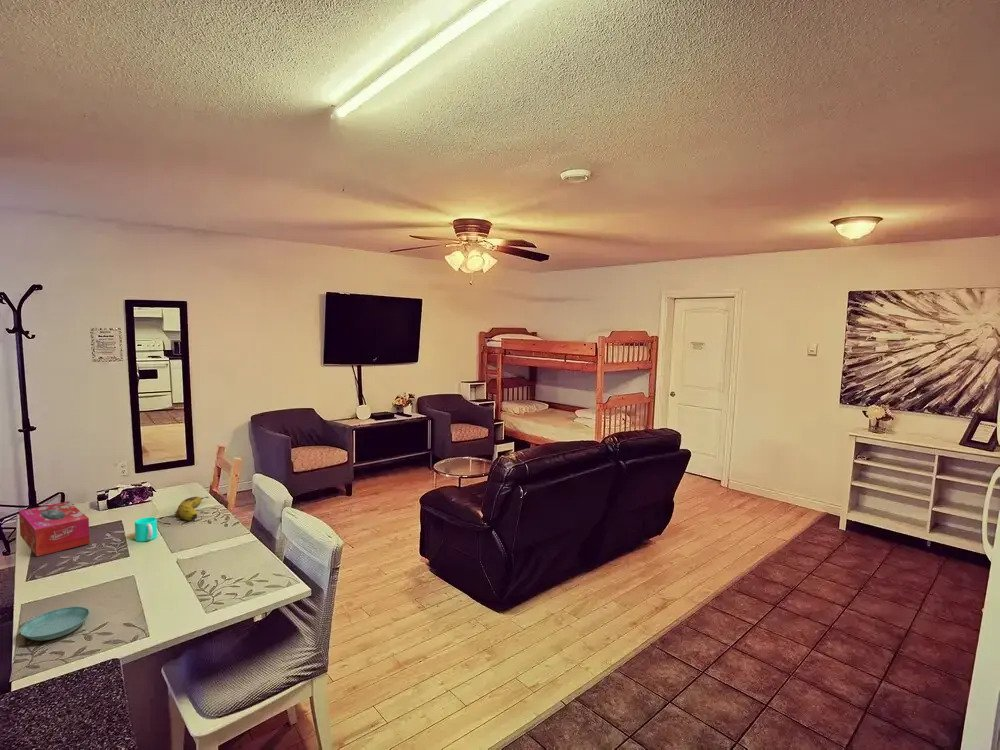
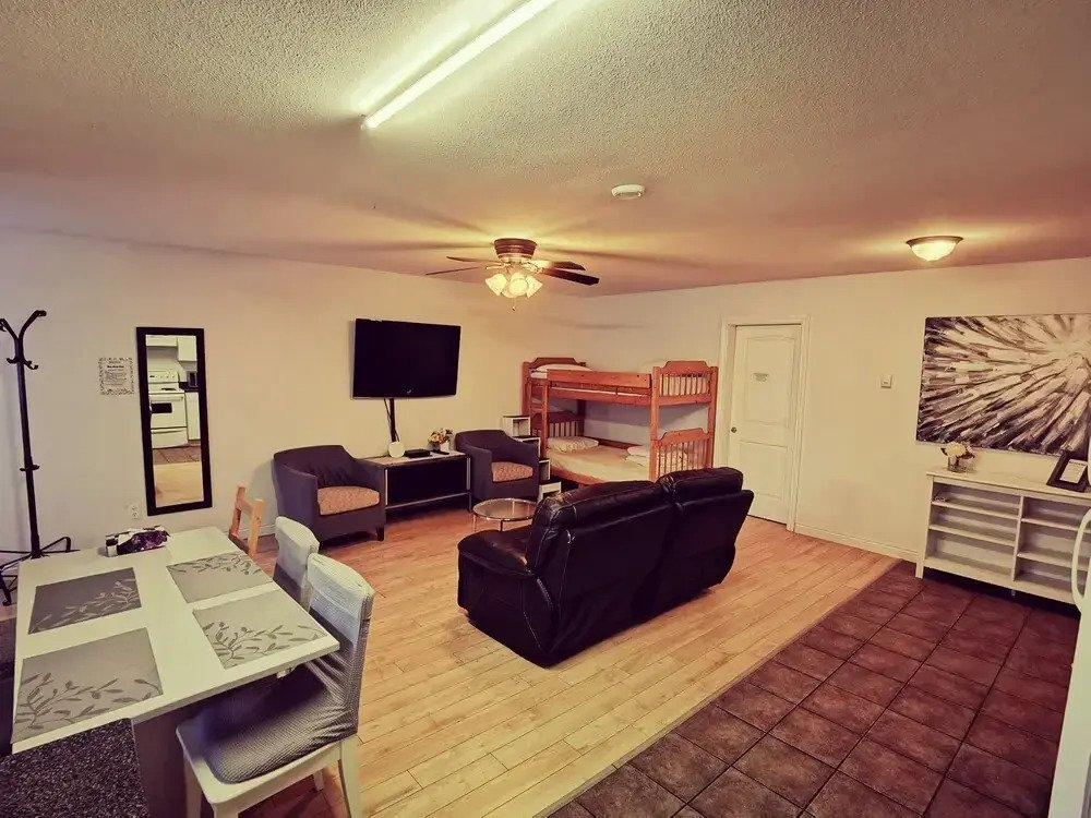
- cup [134,516,158,543]
- fruit [176,496,210,521]
- tissue box [18,501,91,557]
- saucer [19,605,91,642]
